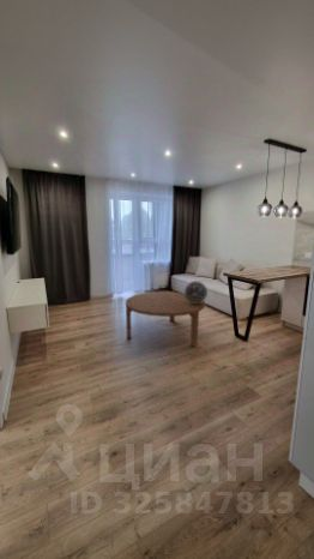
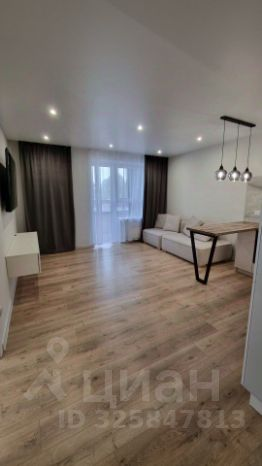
- coffee table [125,290,206,348]
- reflective sphere [183,280,209,303]
